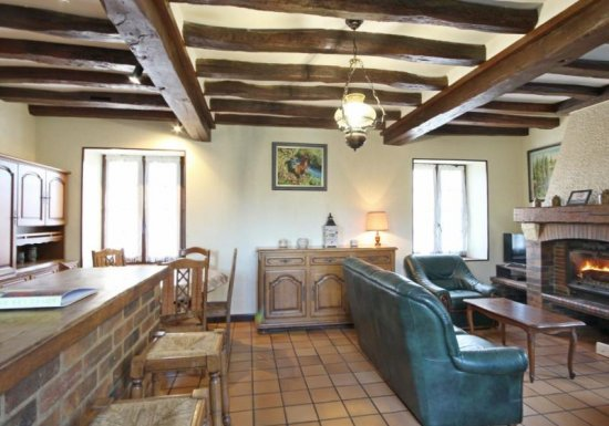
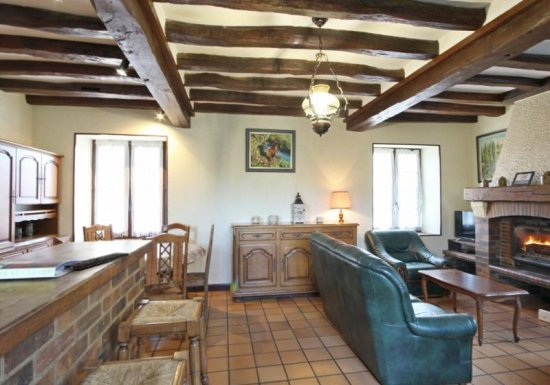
+ remote control [63,252,130,271]
